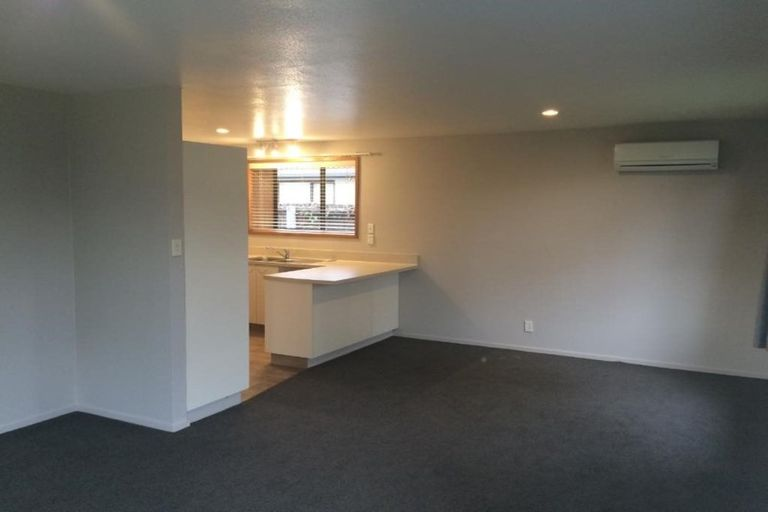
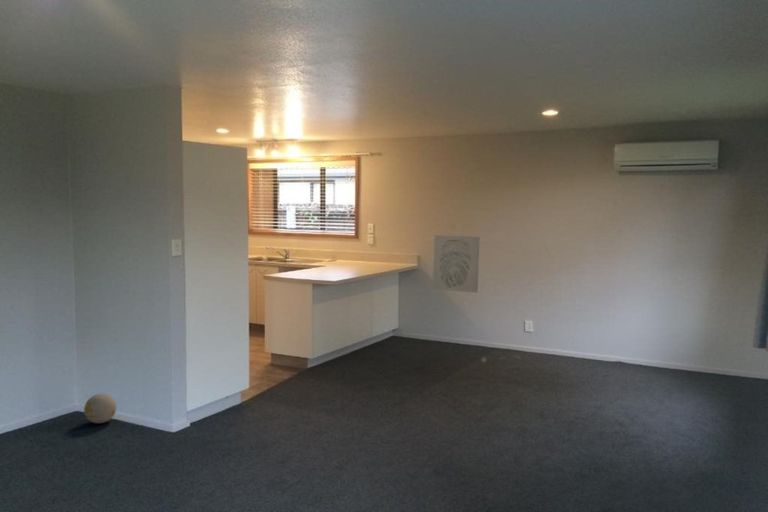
+ wall art [432,234,480,294]
+ decorative ball [83,392,117,424]
